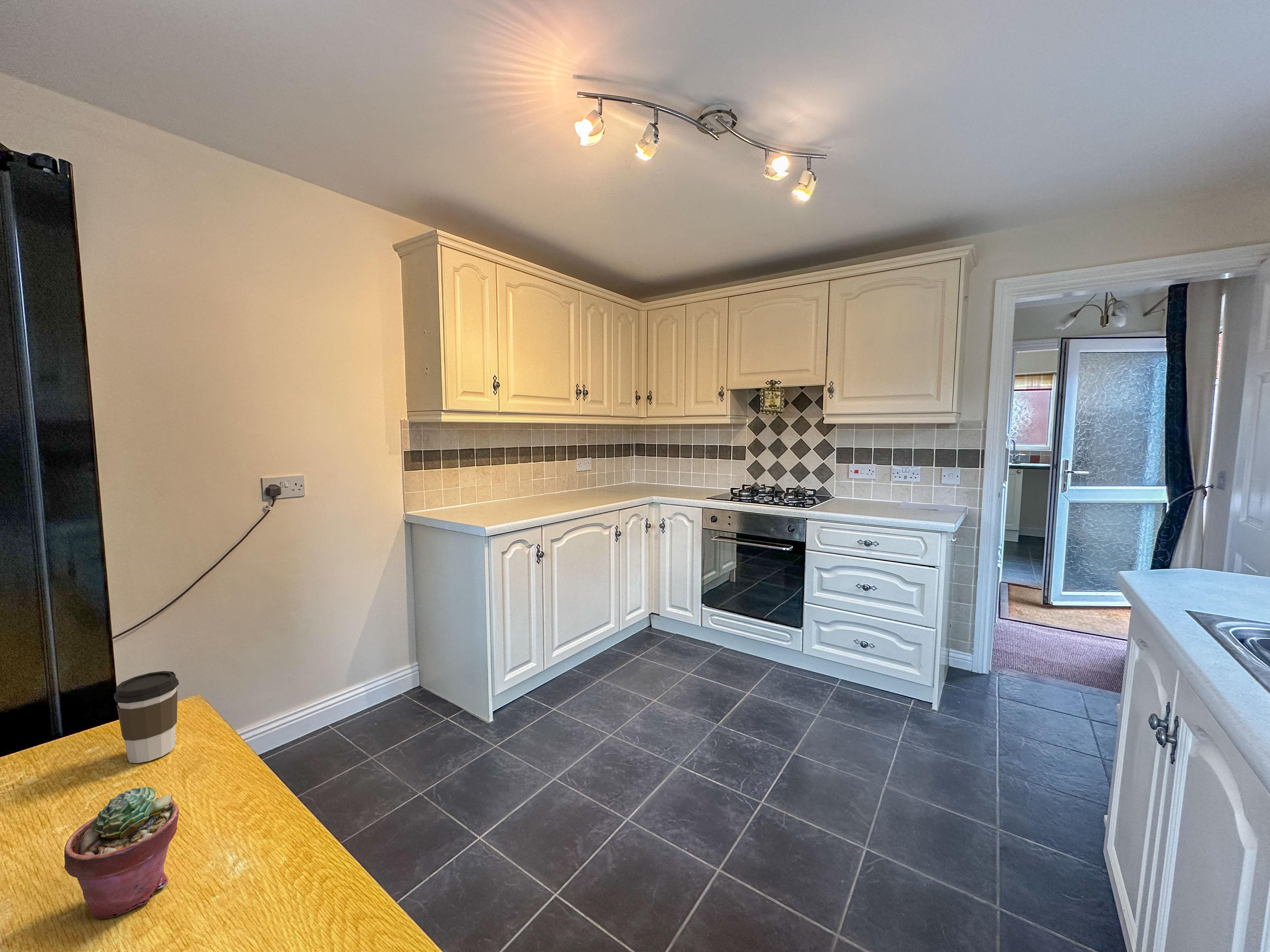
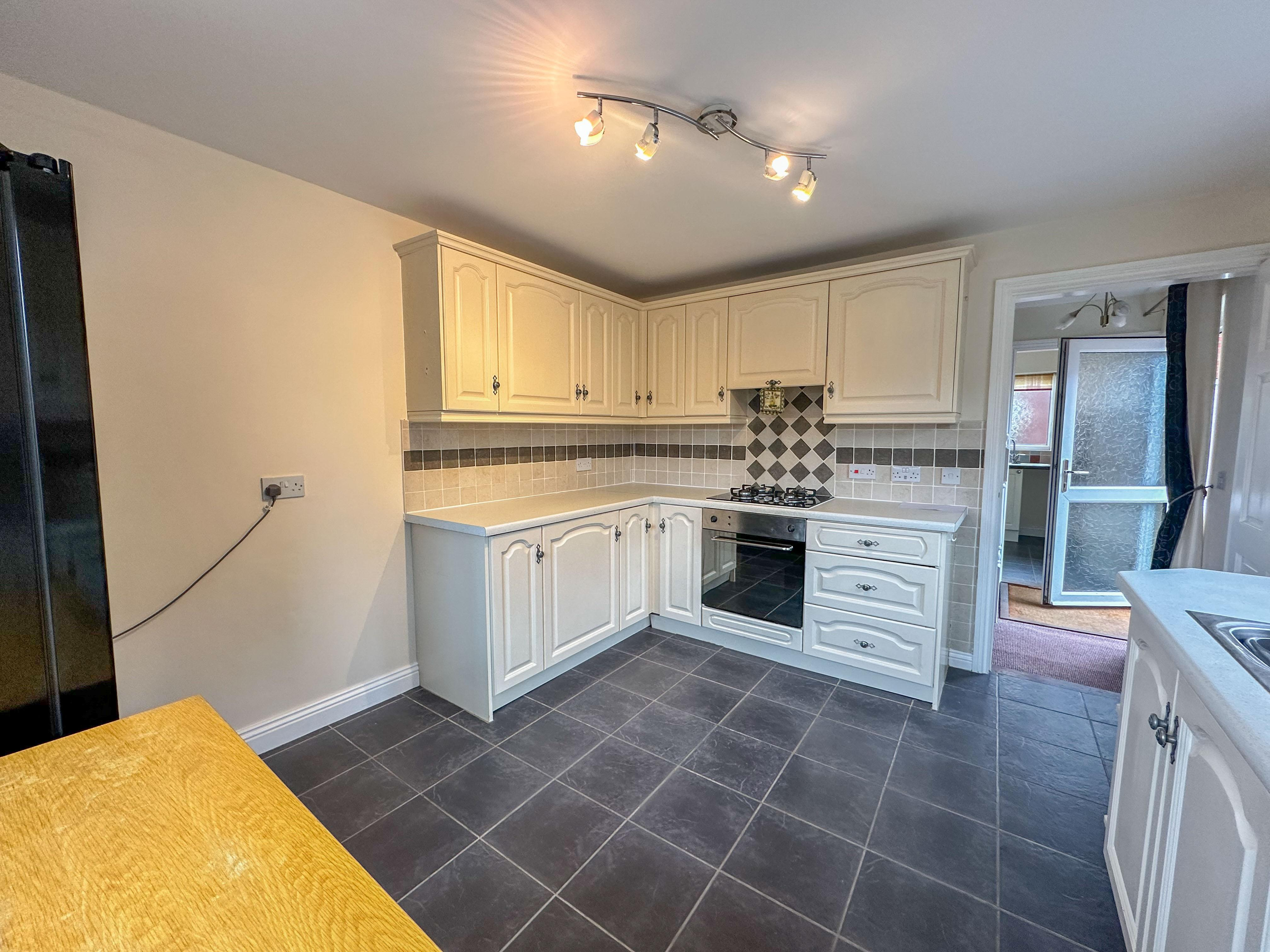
- potted succulent [64,786,179,919]
- coffee cup [114,671,179,764]
